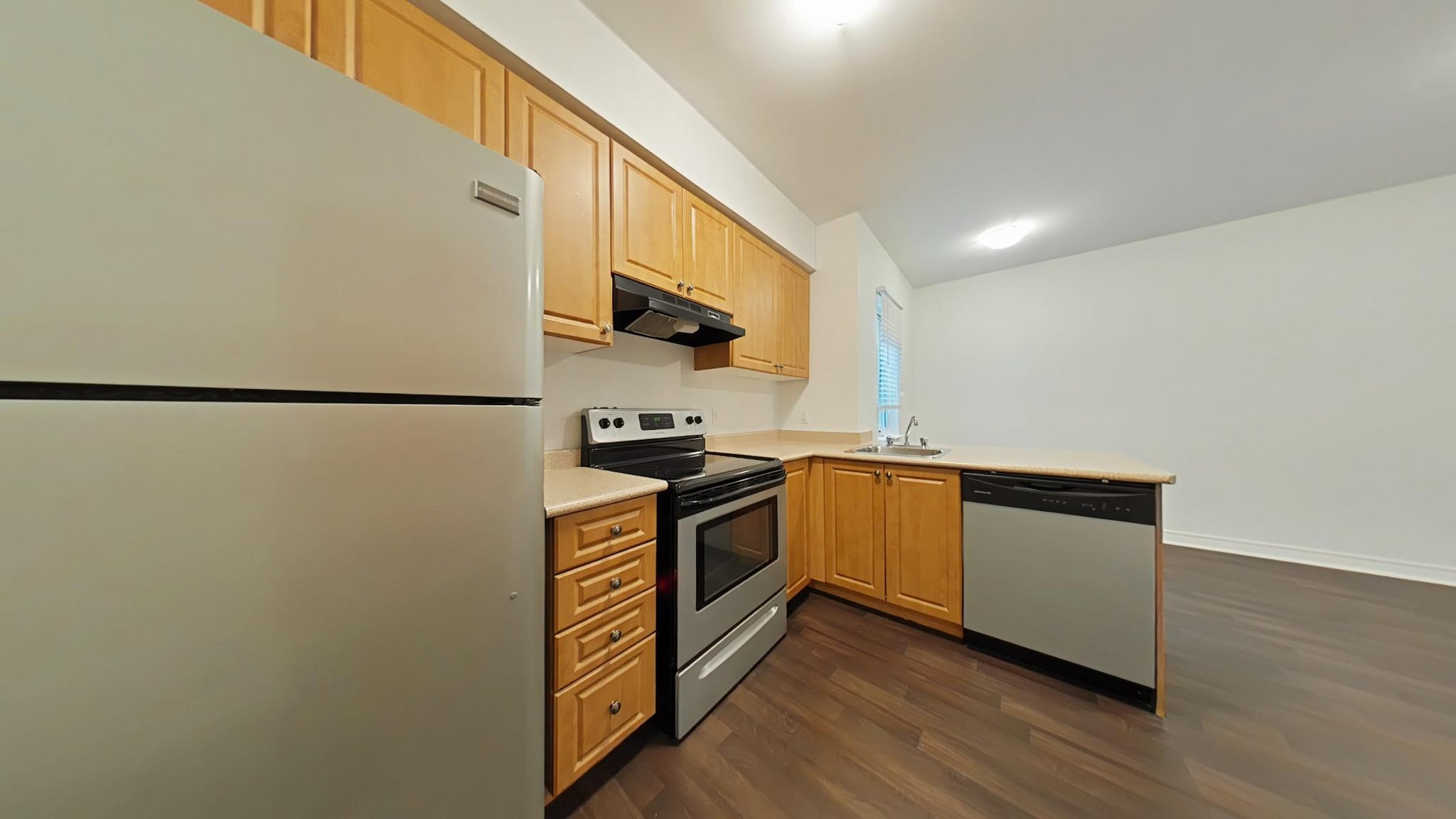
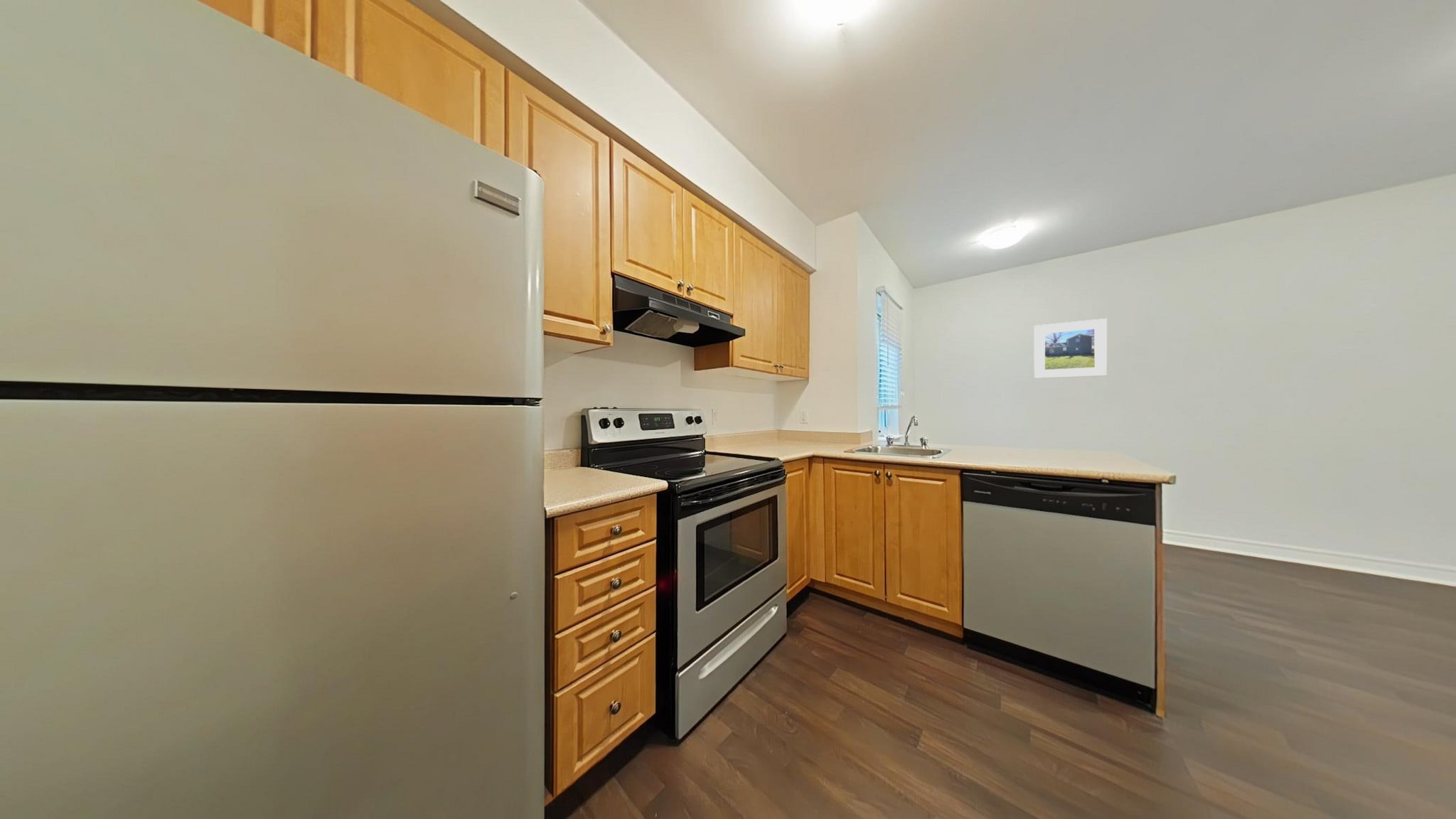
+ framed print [1033,318,1108,380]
